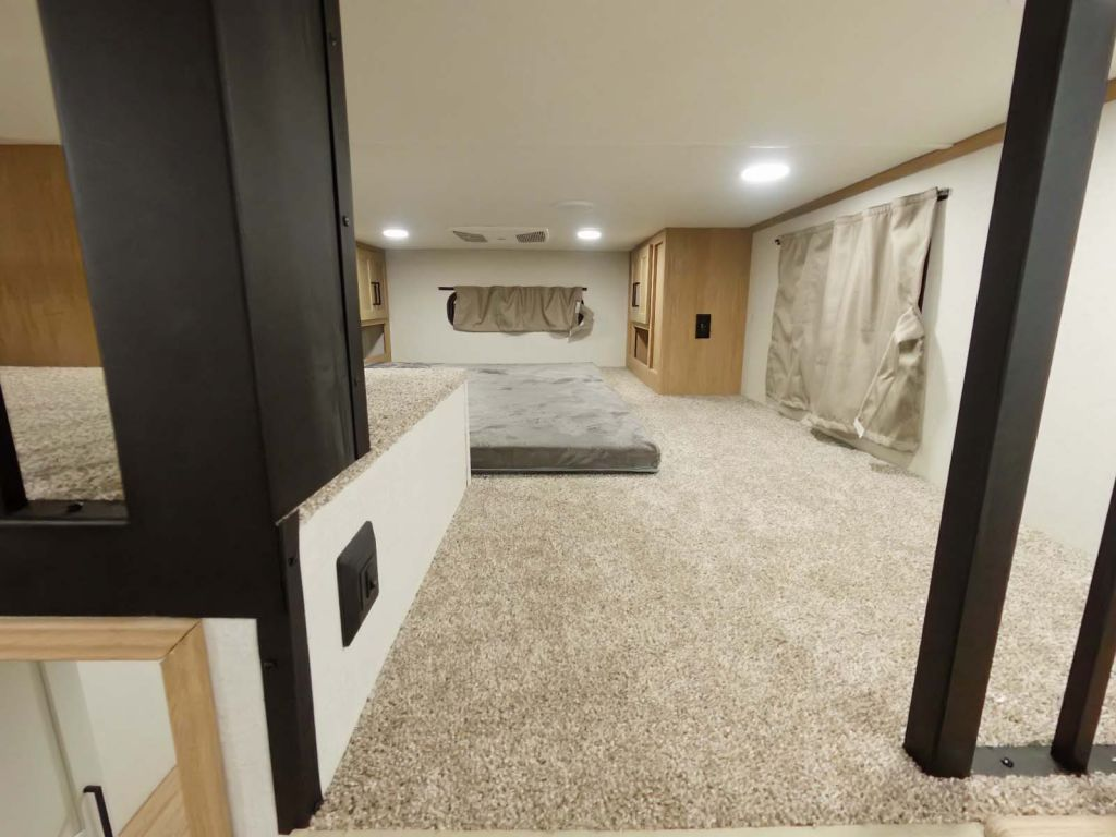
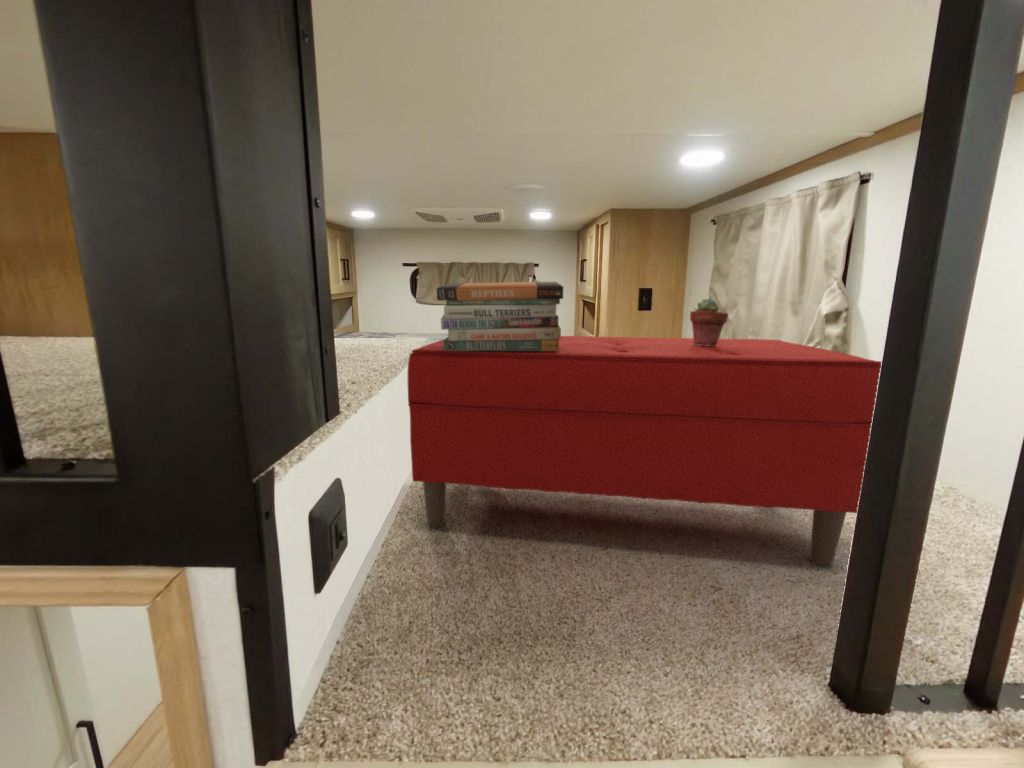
+ book stack [436,281,564,351]
+ potted succulent [689,298,729,346]
+ bench [407,335,882,569]
